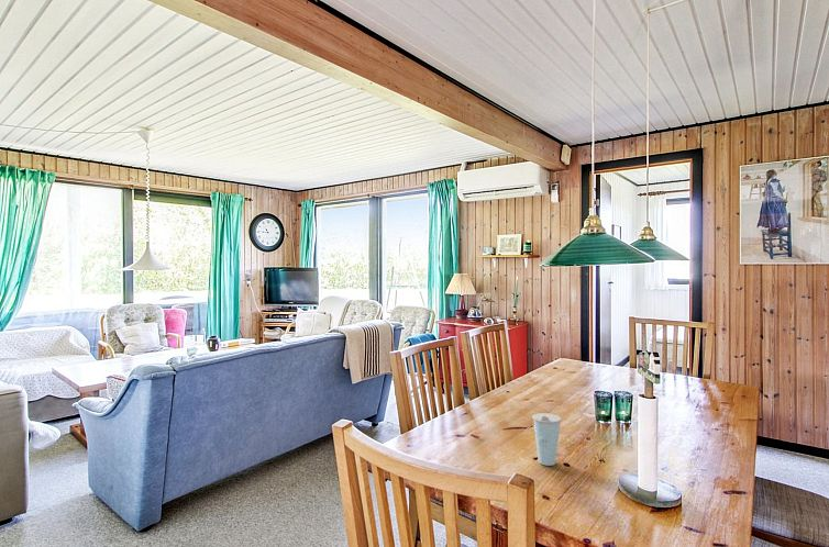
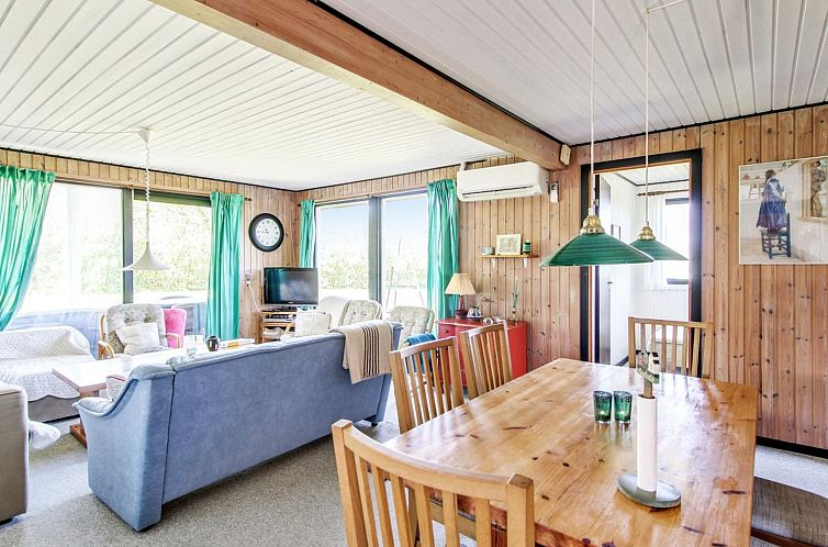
- cup [531,412,563,467]
